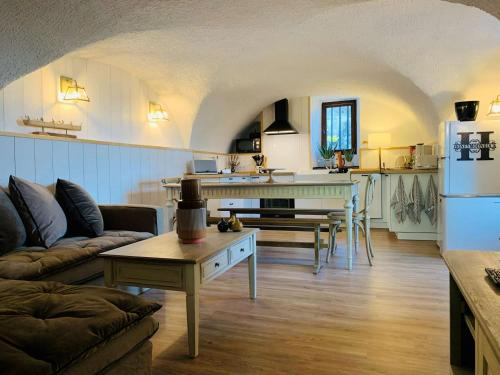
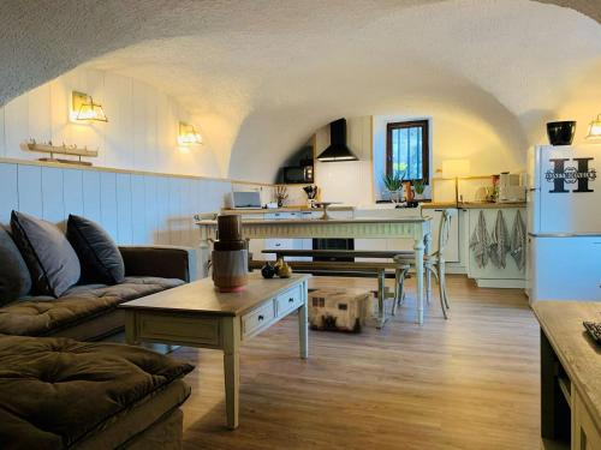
+ pouf [307,287,375,334]
